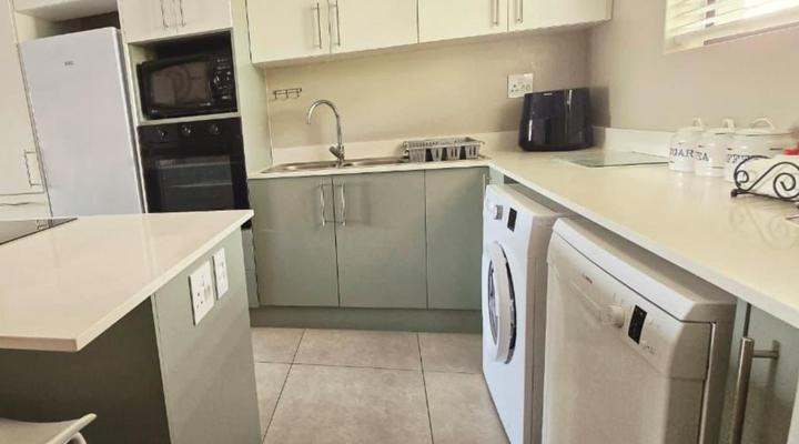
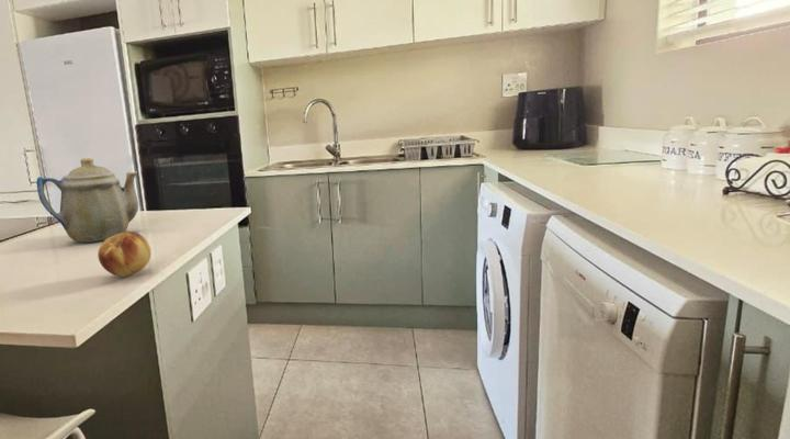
+ fruit [97,230,153,278]
+ teapot [35,157,139,244]
